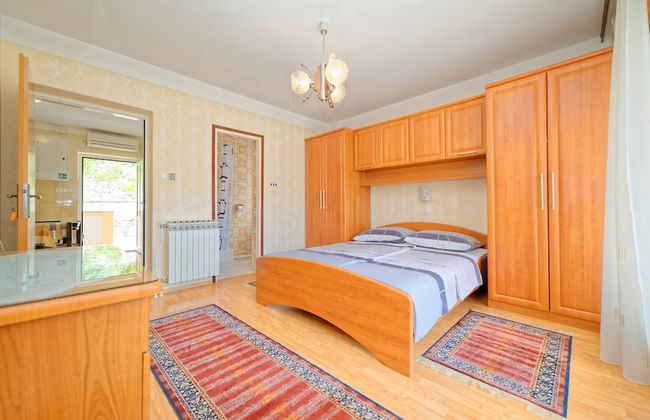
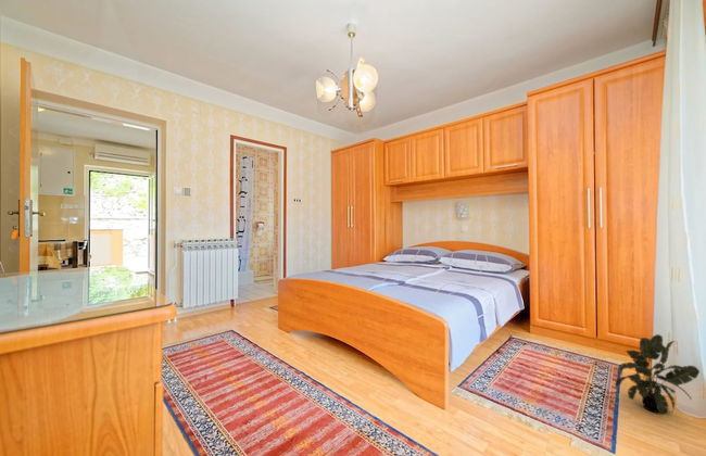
+ potted plant [614,333,701,416]
